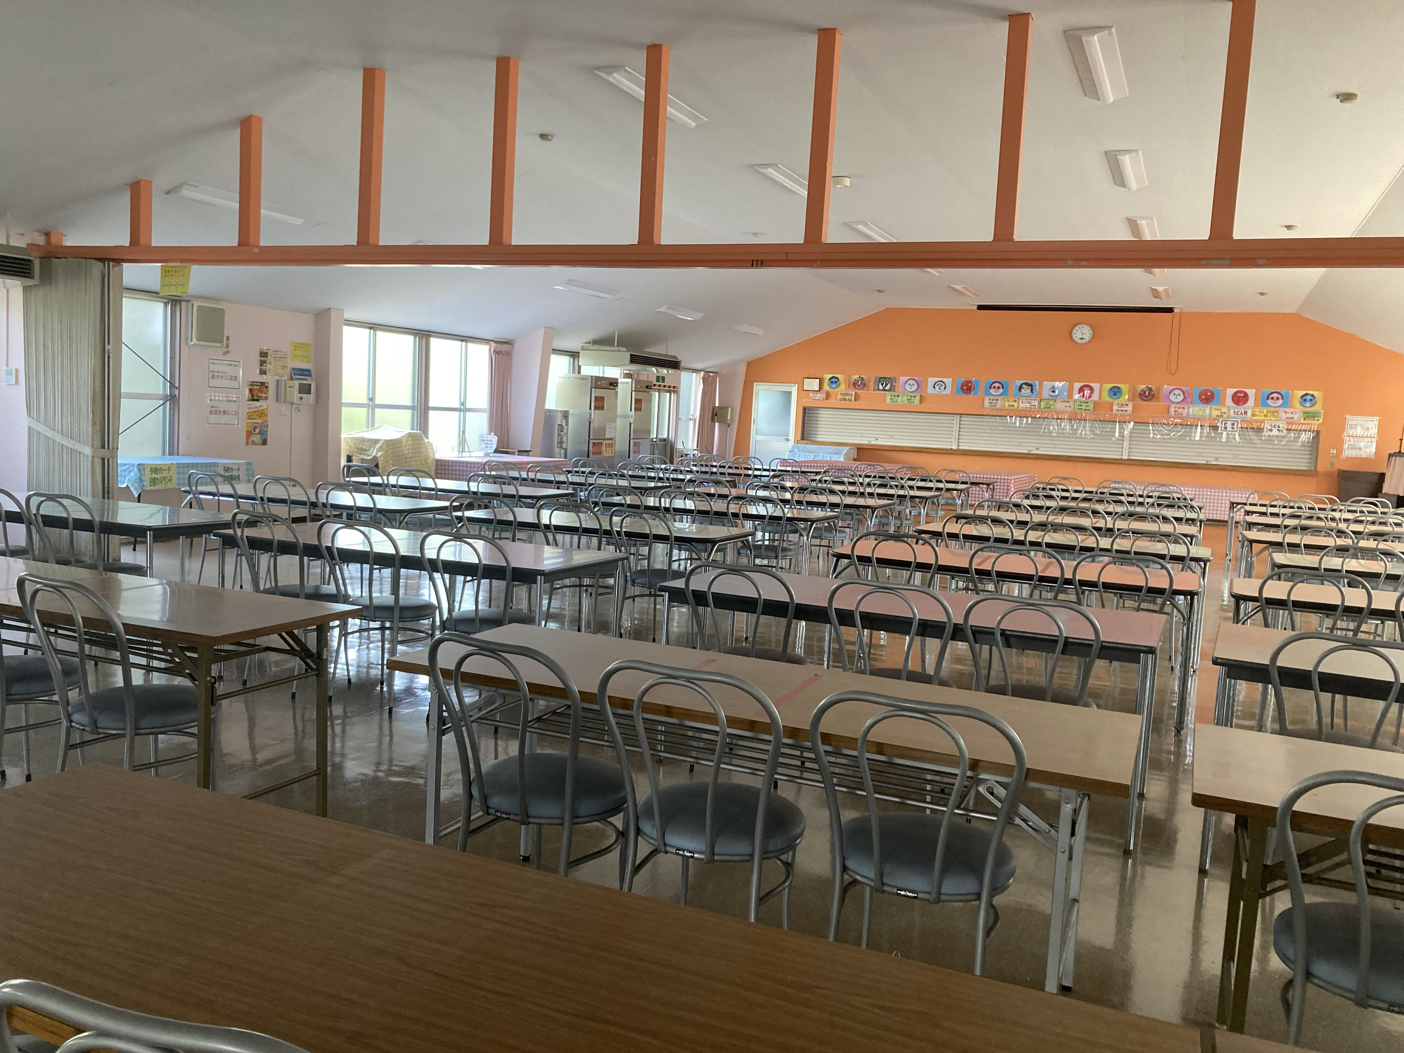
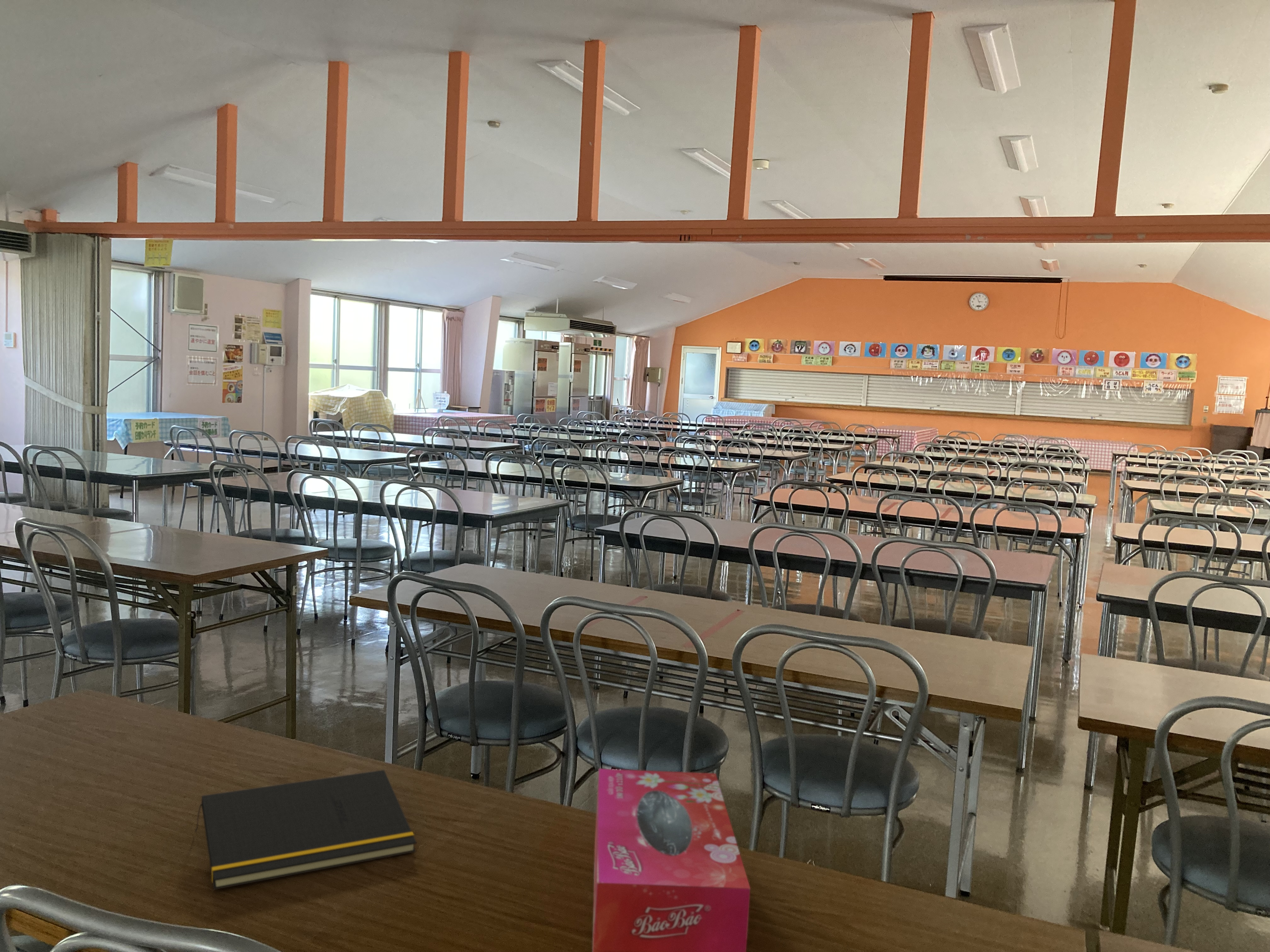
+ notepad [195,769,417,890]
+ tissue box [592,768,751,952]
